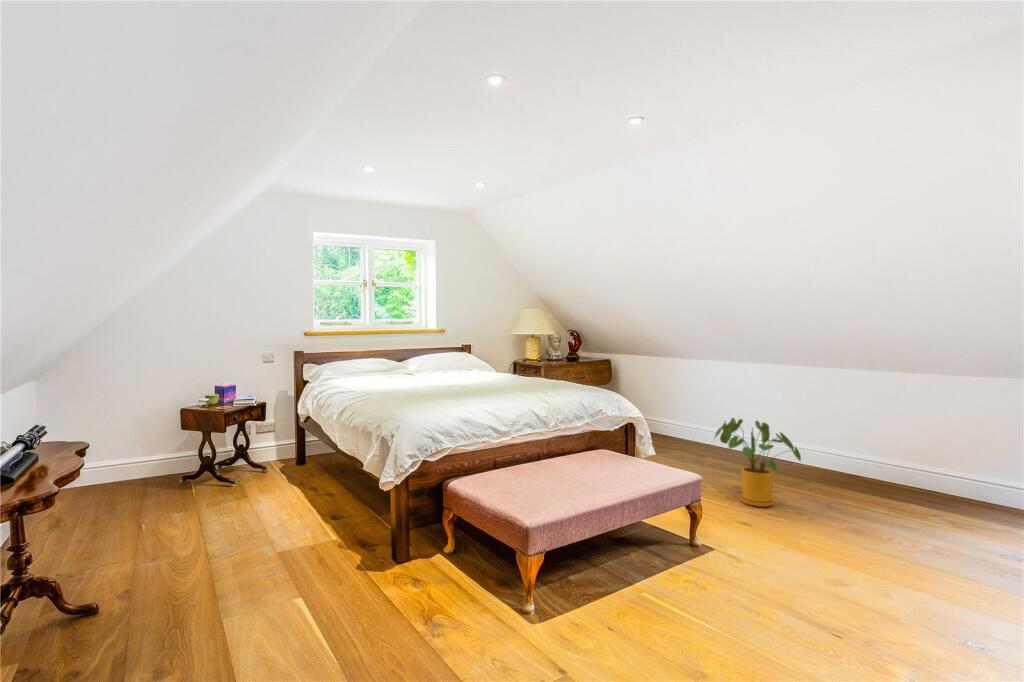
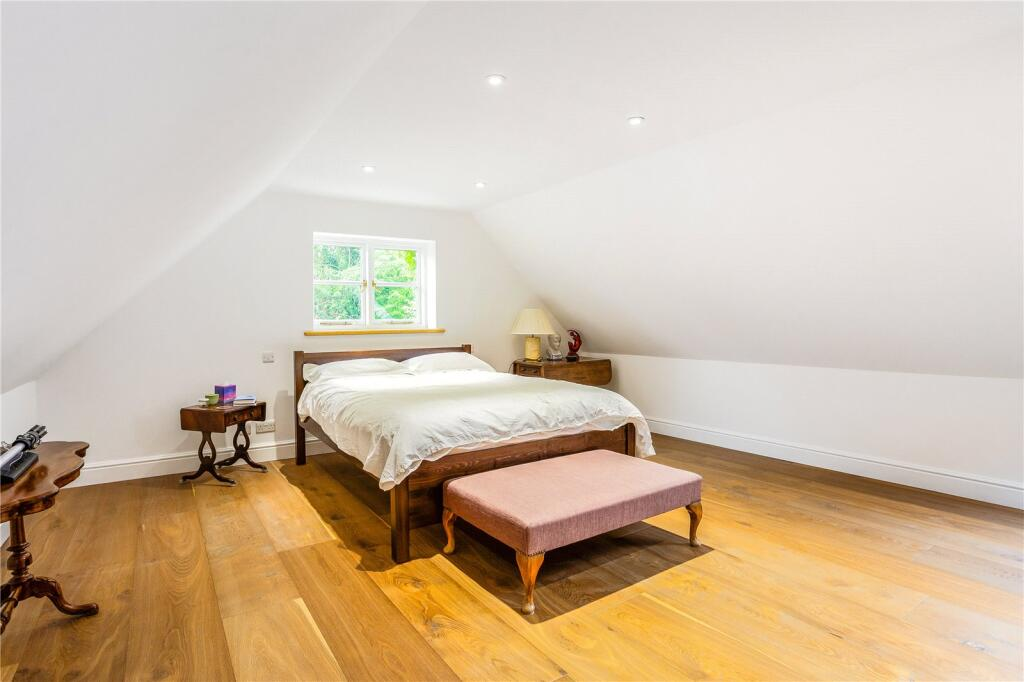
- house plant [713,417,802,508]
